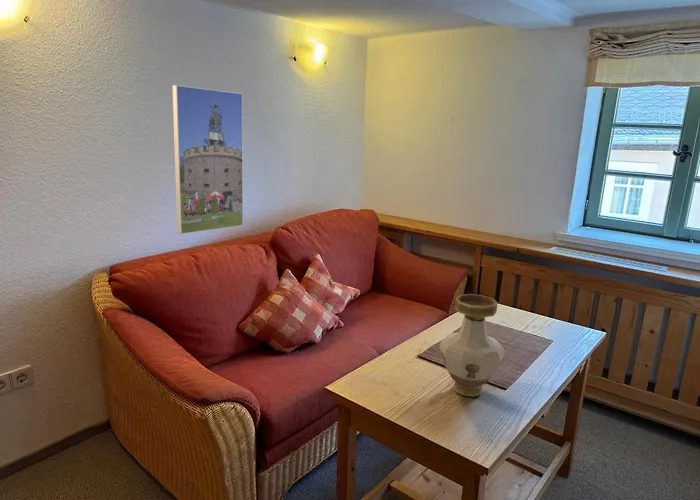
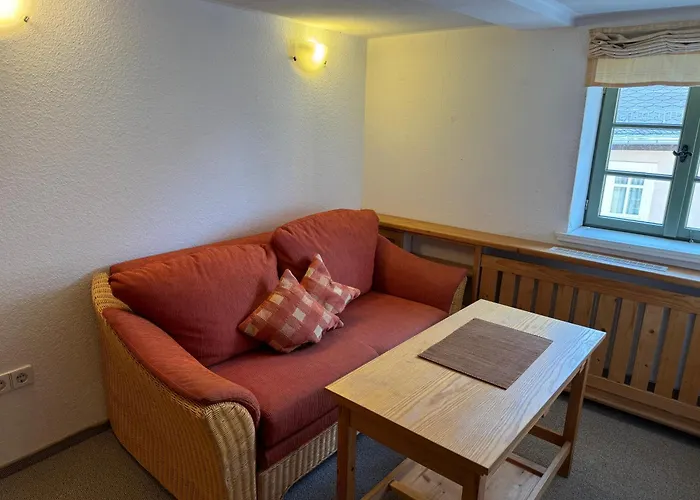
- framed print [171,84,244,235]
- vase [439,293,505,398]
